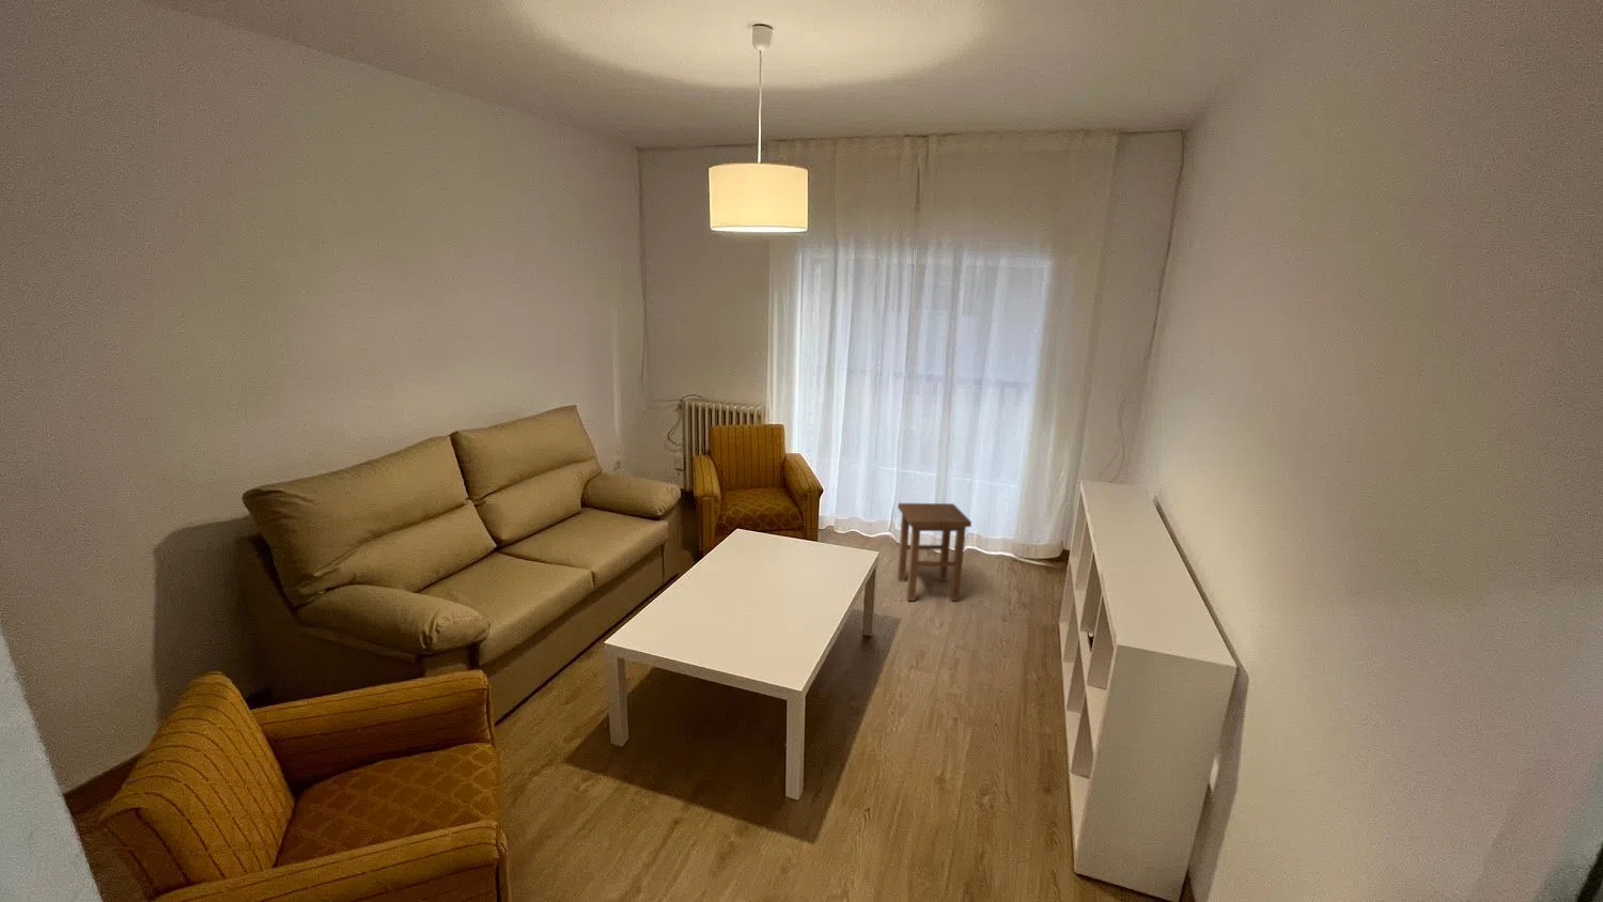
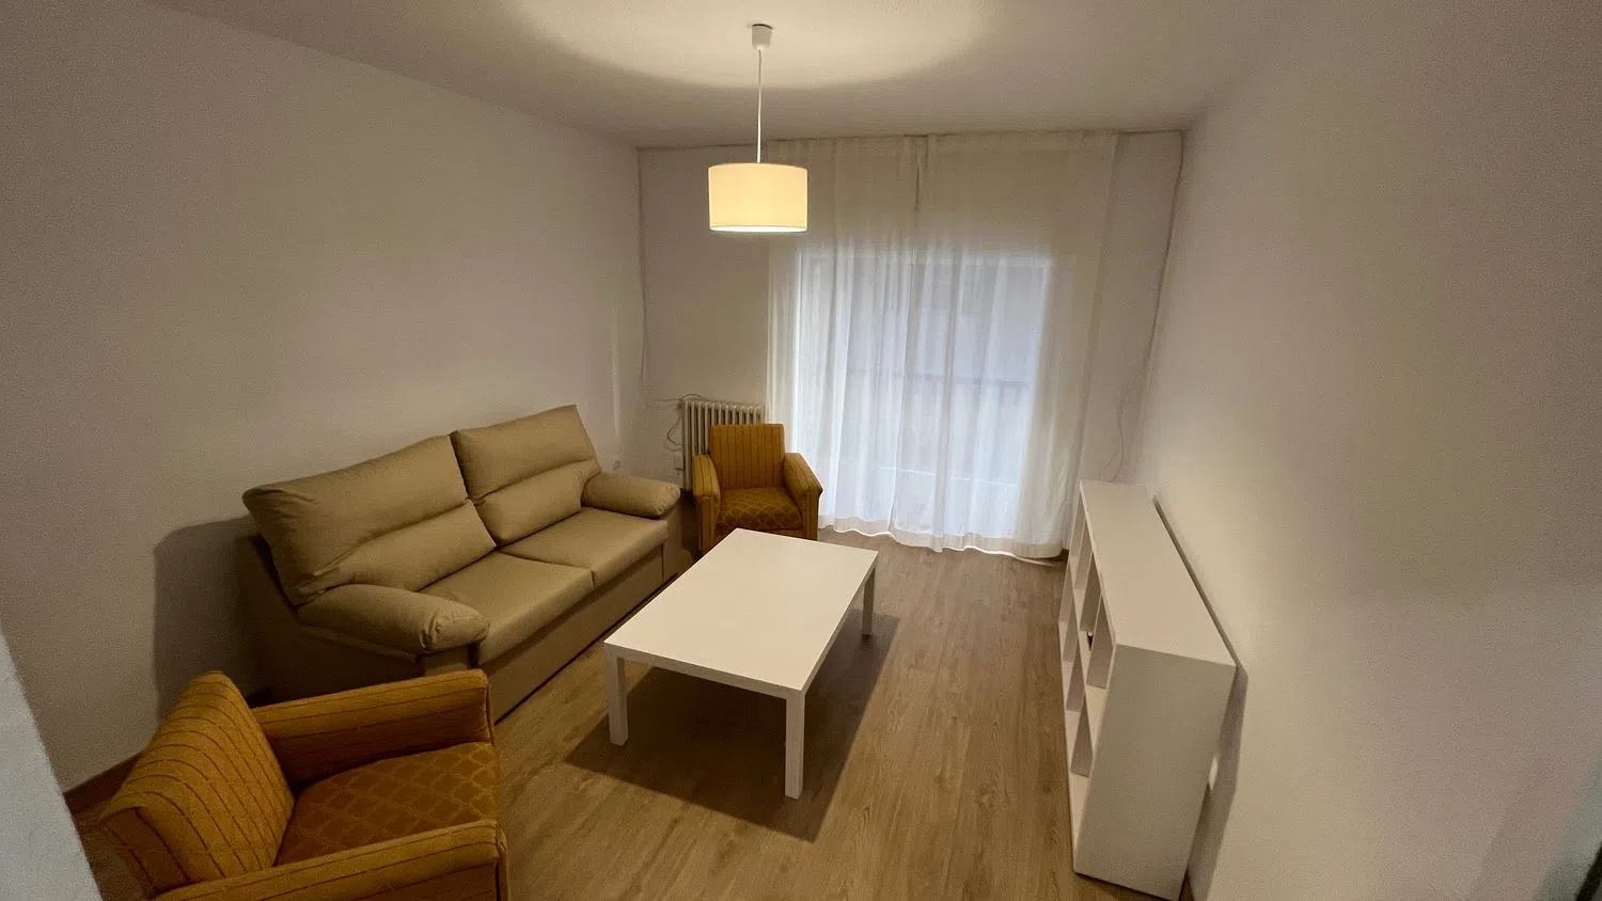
- stool [896,502,972,601]
